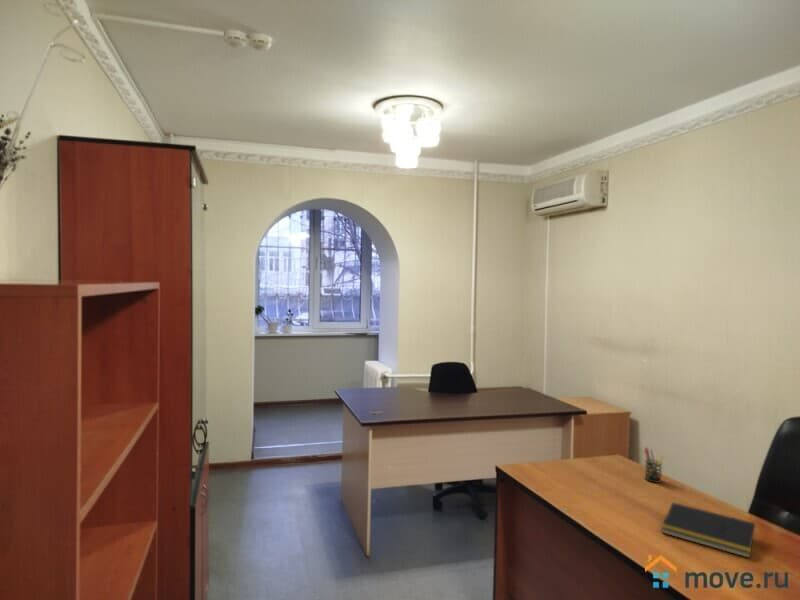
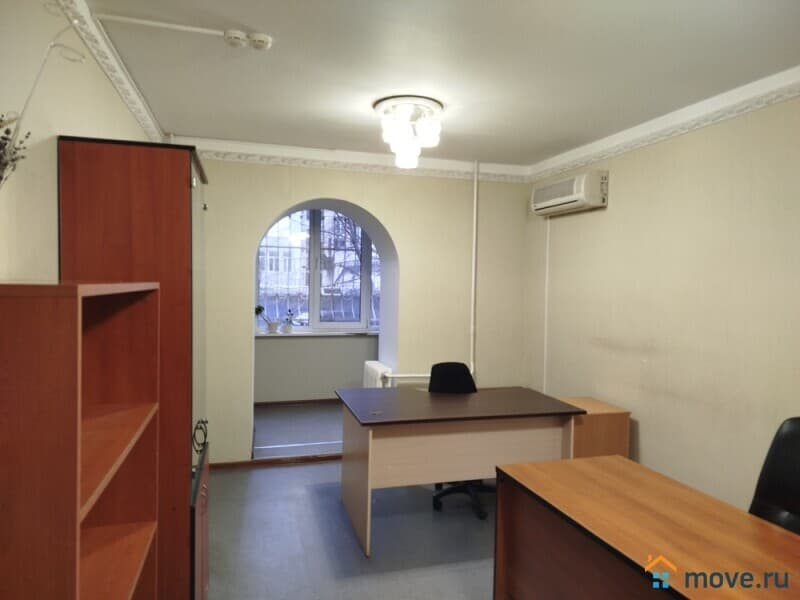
- pen holder [644,446,666,484]
- notepad [660,501,756,559]
